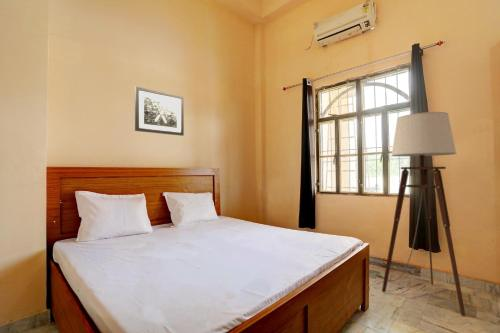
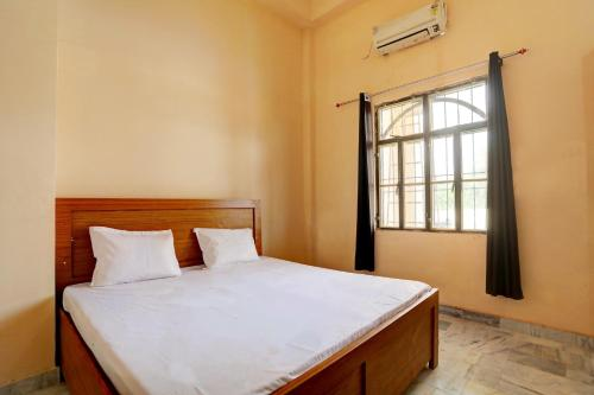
- floor lamp [374,111,466,318]
- wall art [134,86,185,137]
